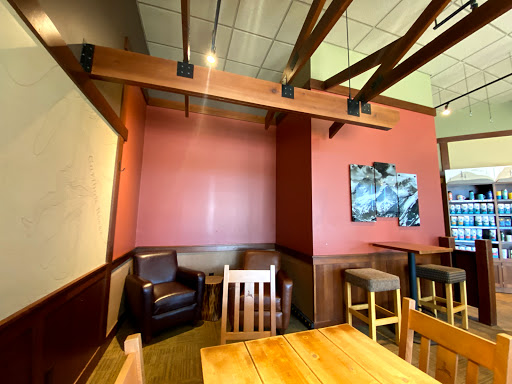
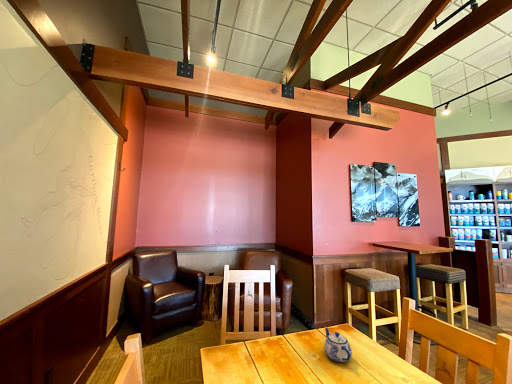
+ teapot [323,325,353,363]
